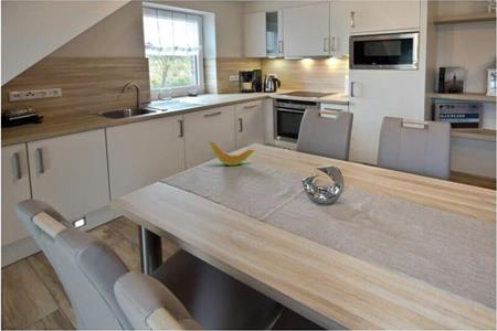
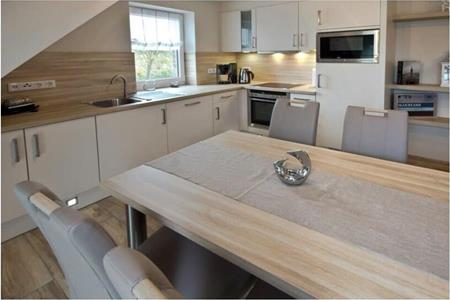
- cantaloupe slice [208,140,255,167]
